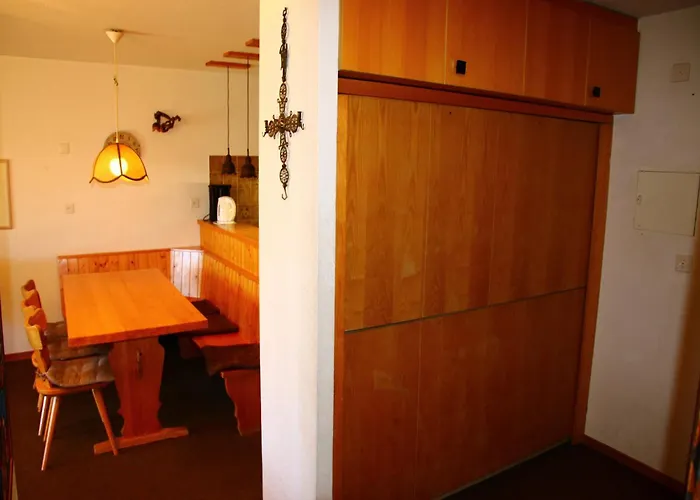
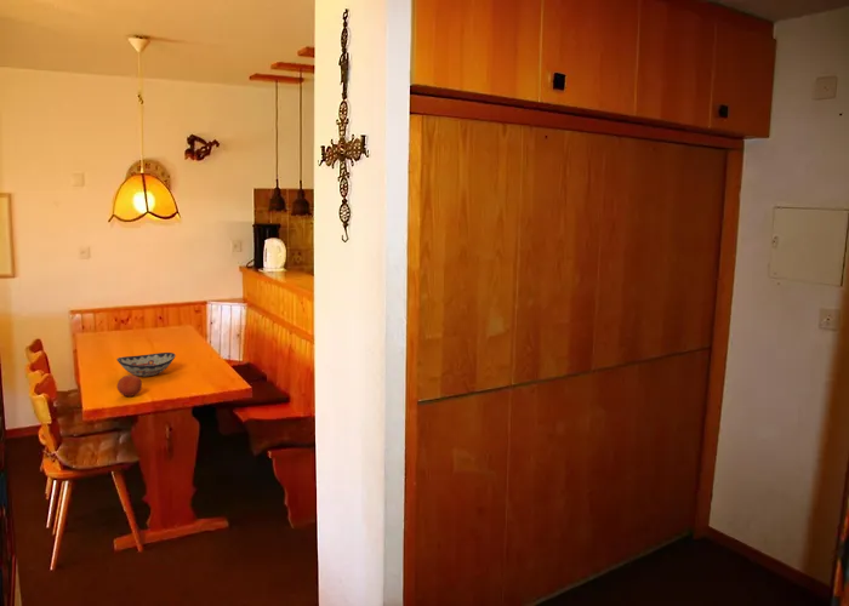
+ decorative bowl [115,351,177,378]
+ fruit [116,373,143,398]
